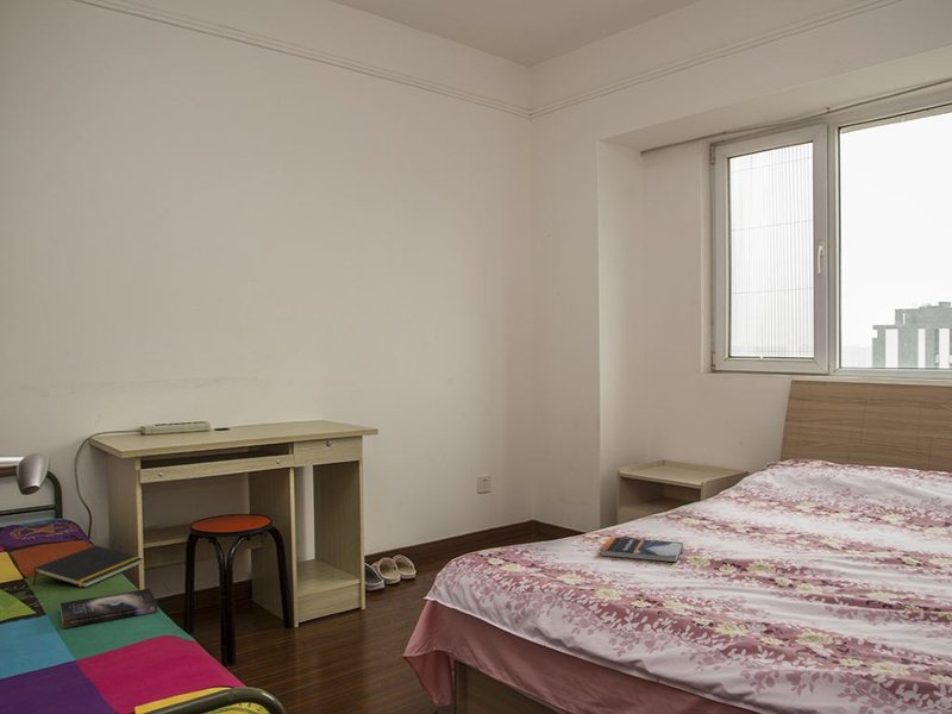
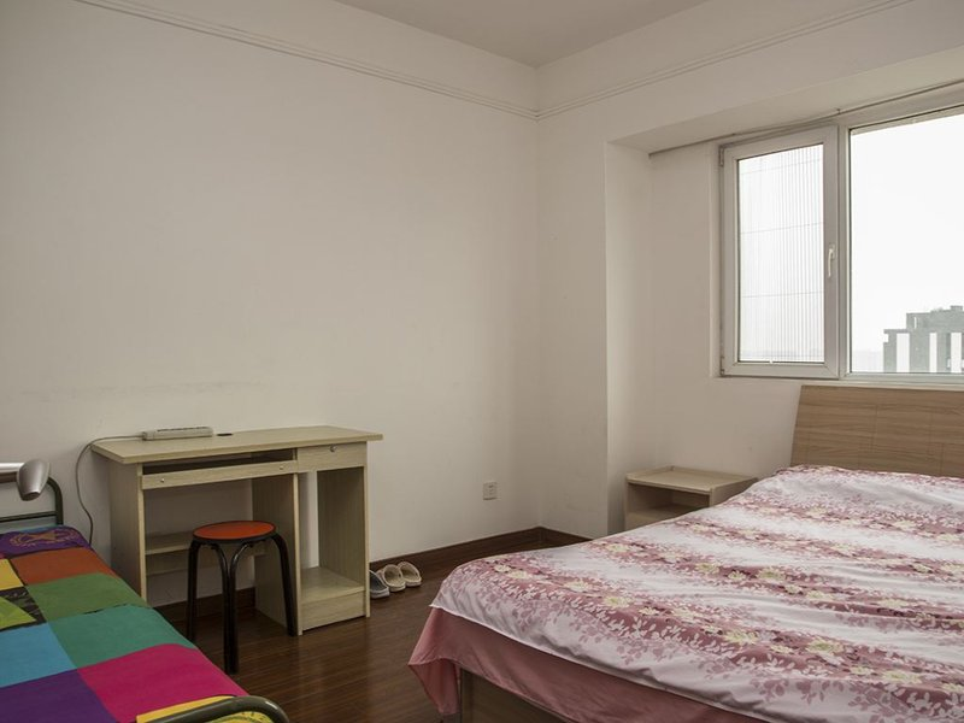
- book [60,588,159,630]
- notepad [32,544,144,589]
- book [599,536,684,563]
